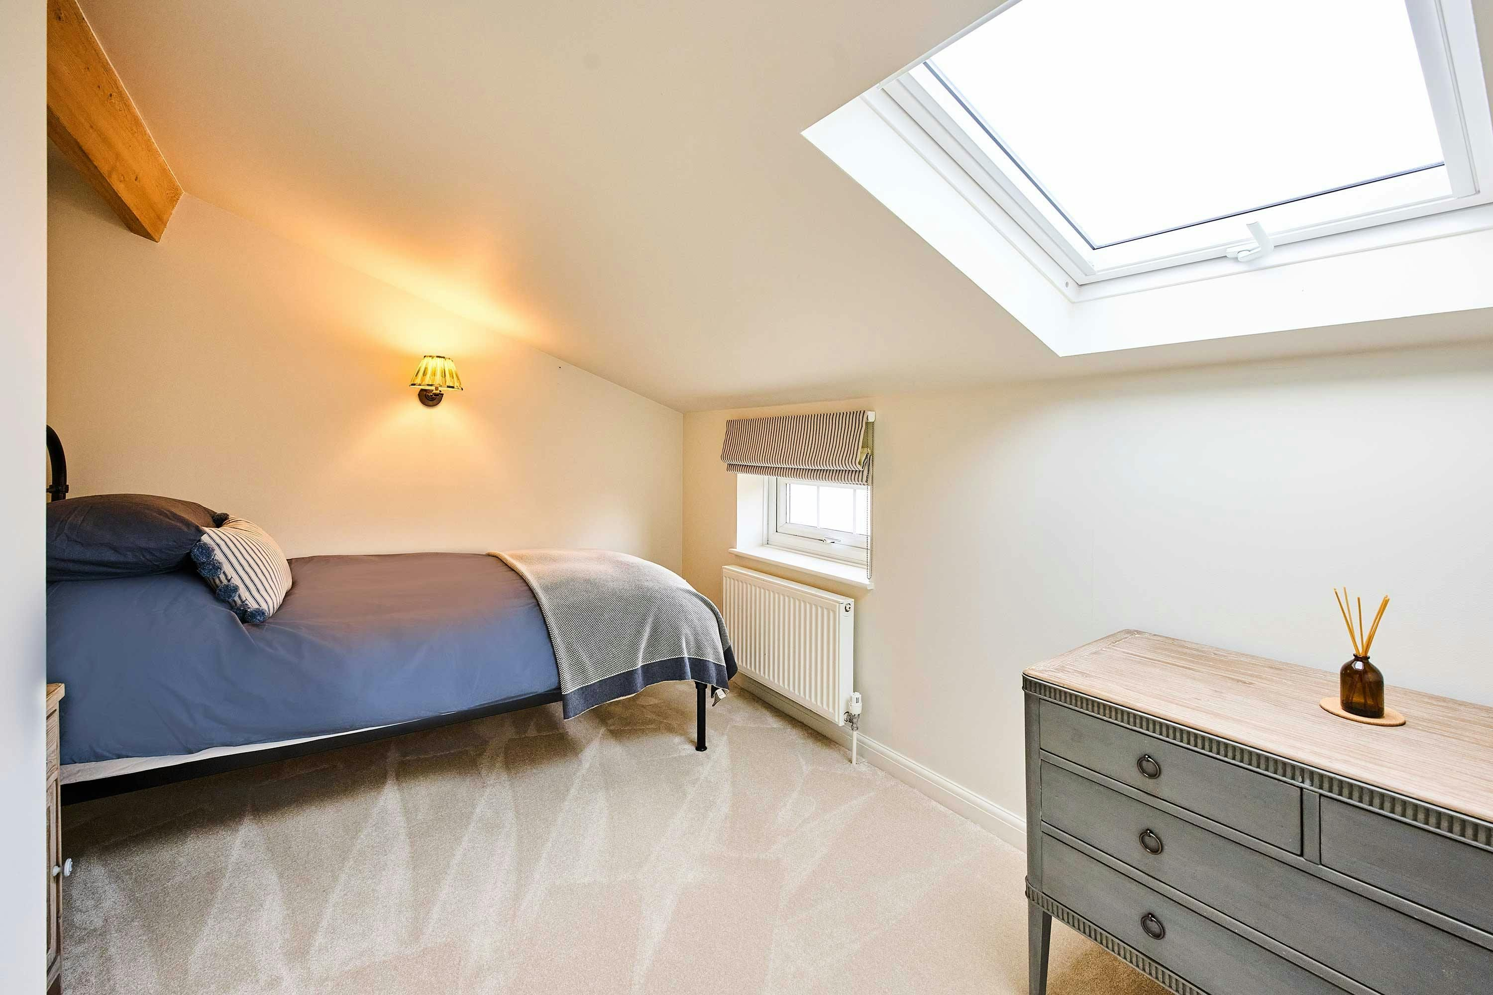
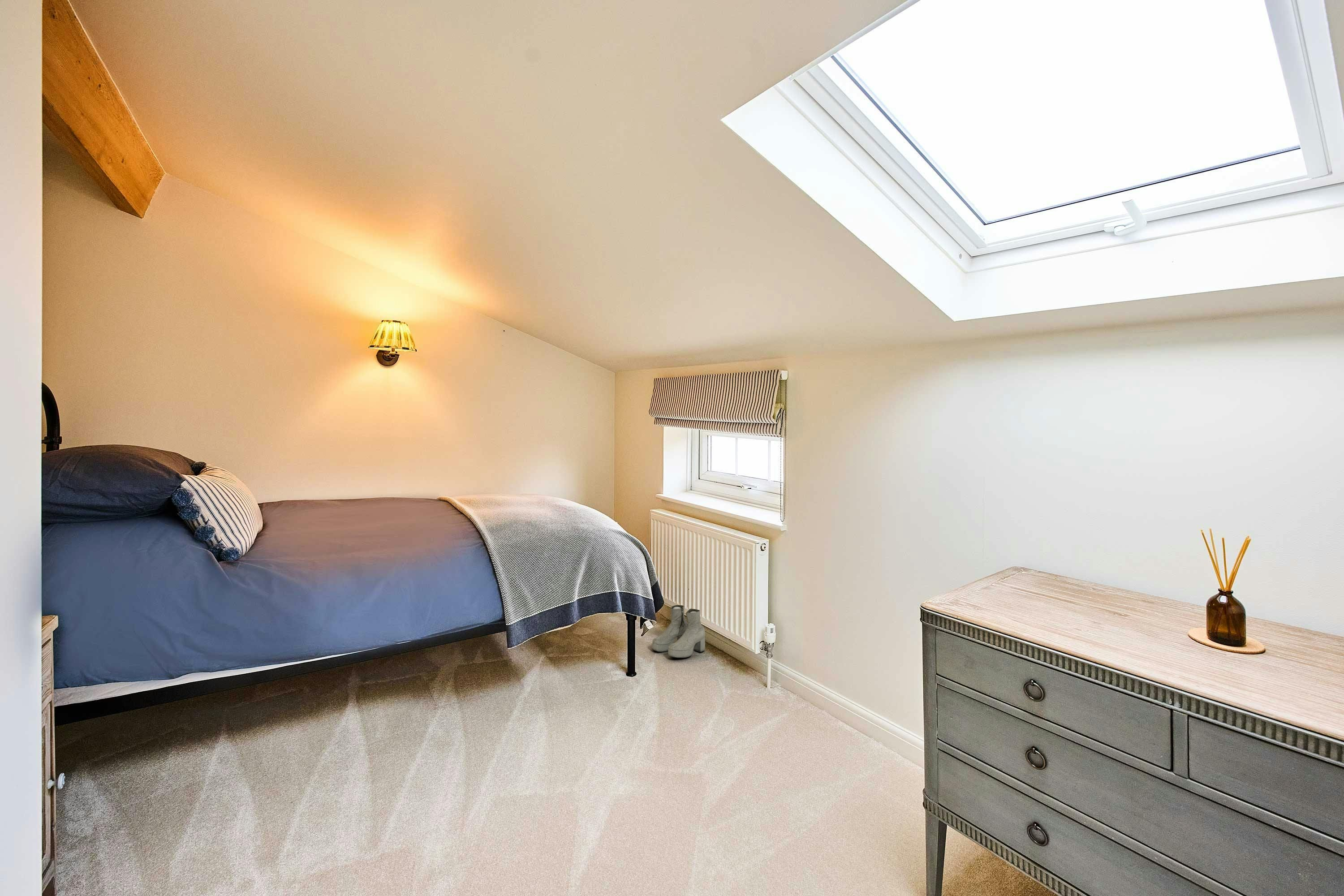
+ boots [651,604,706,659]
